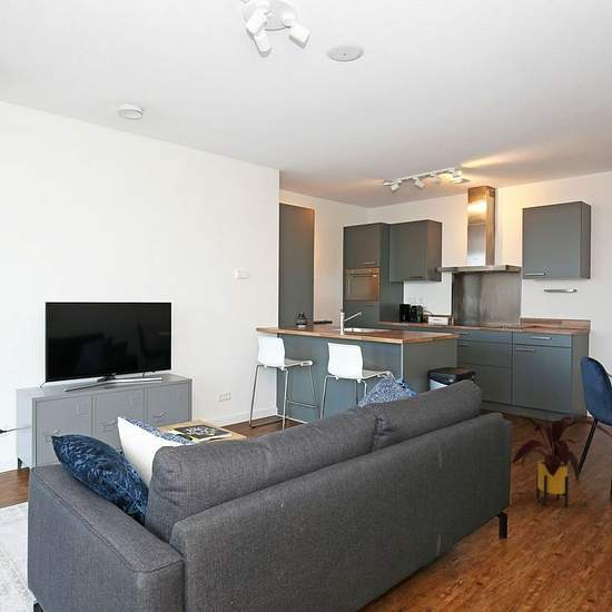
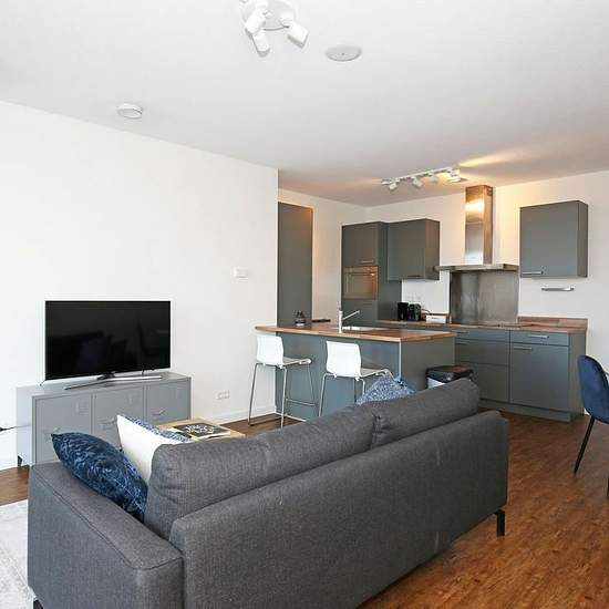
- house plant [504,407,612,509]
